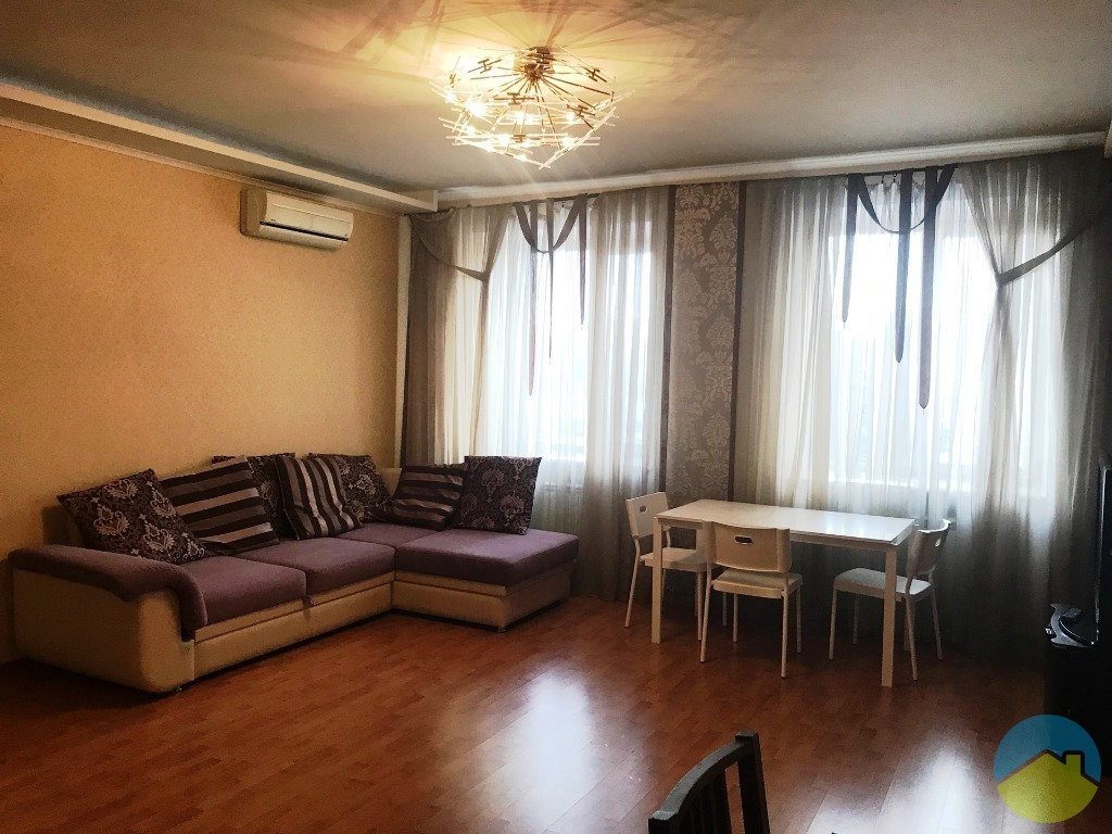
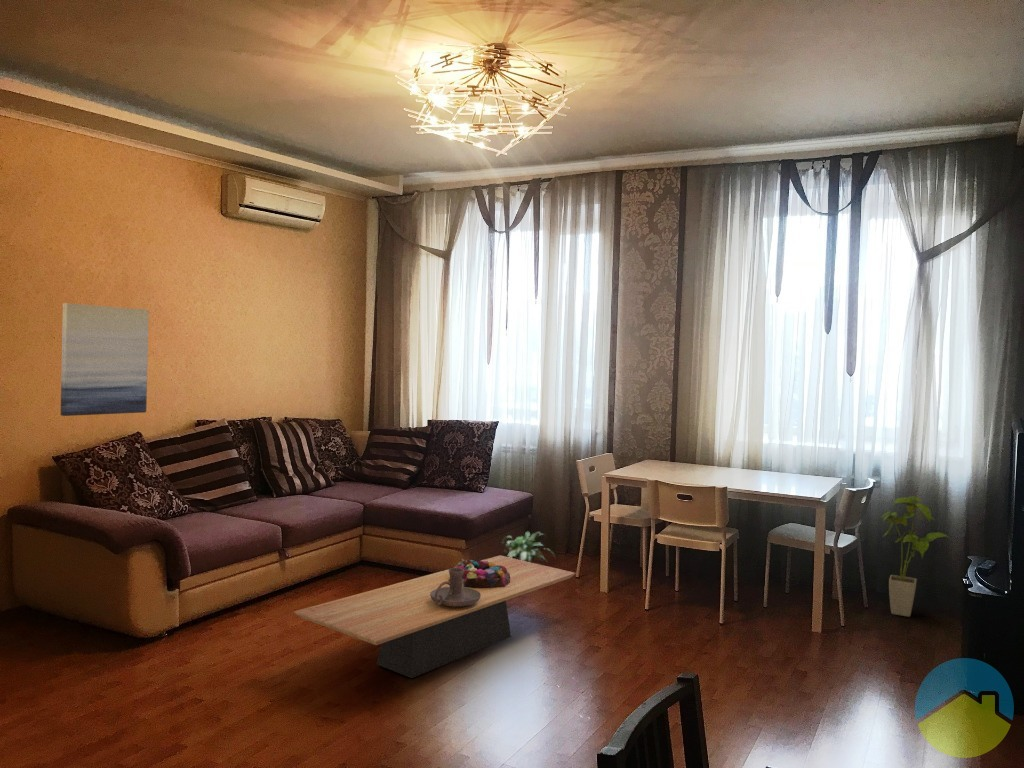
+ wall art [60,302,150,417]
+ candle holder [430,567,481,607]
+ potted plant [501,530,556,566]
+ house plant [880,495,953,618]
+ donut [453,558,510,588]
+ coffee table [294,554,576,679]
